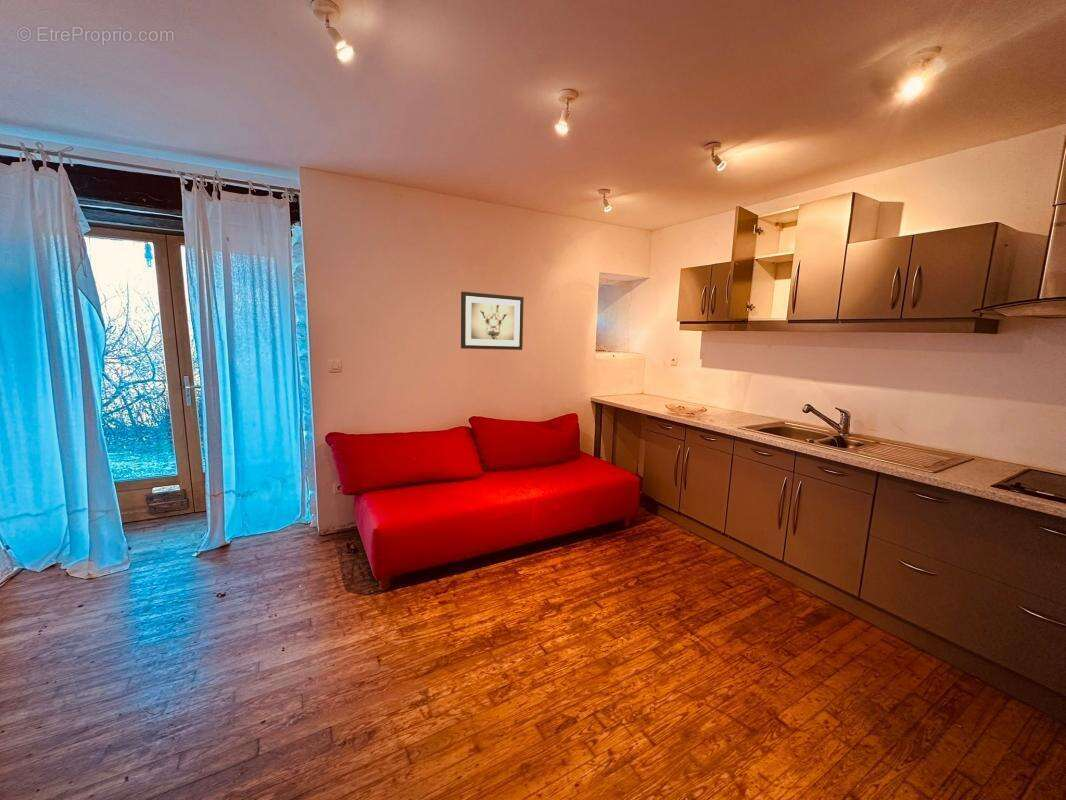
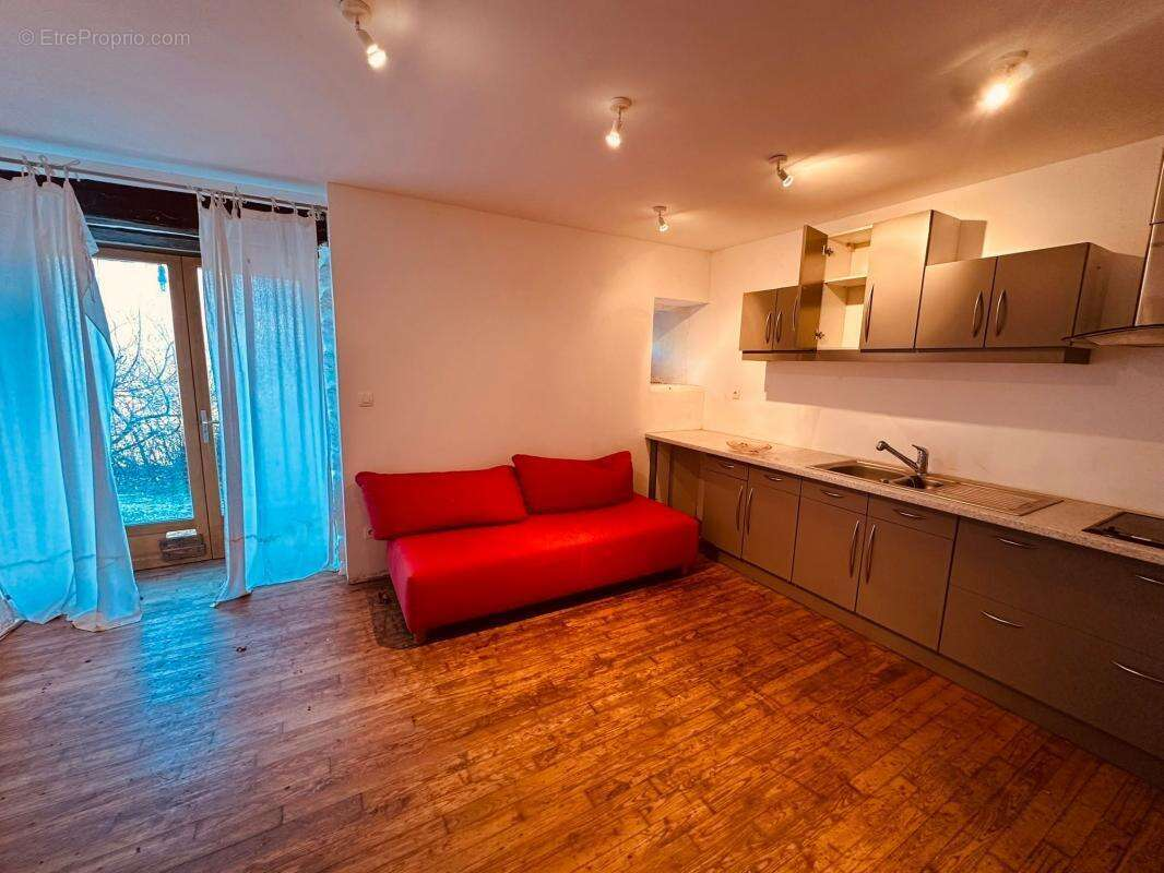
- wall art [460,291,525,351]
